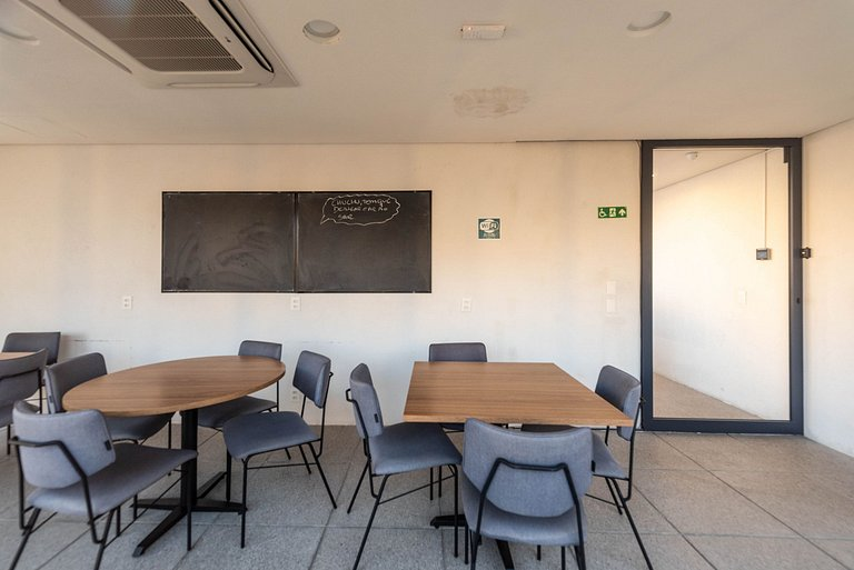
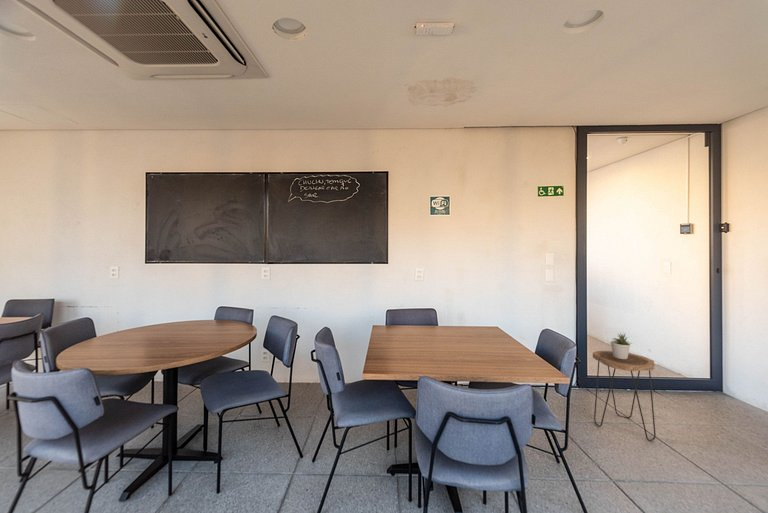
+ side table [592,350,657,442]
+ potted plant [609,331,633,359]
